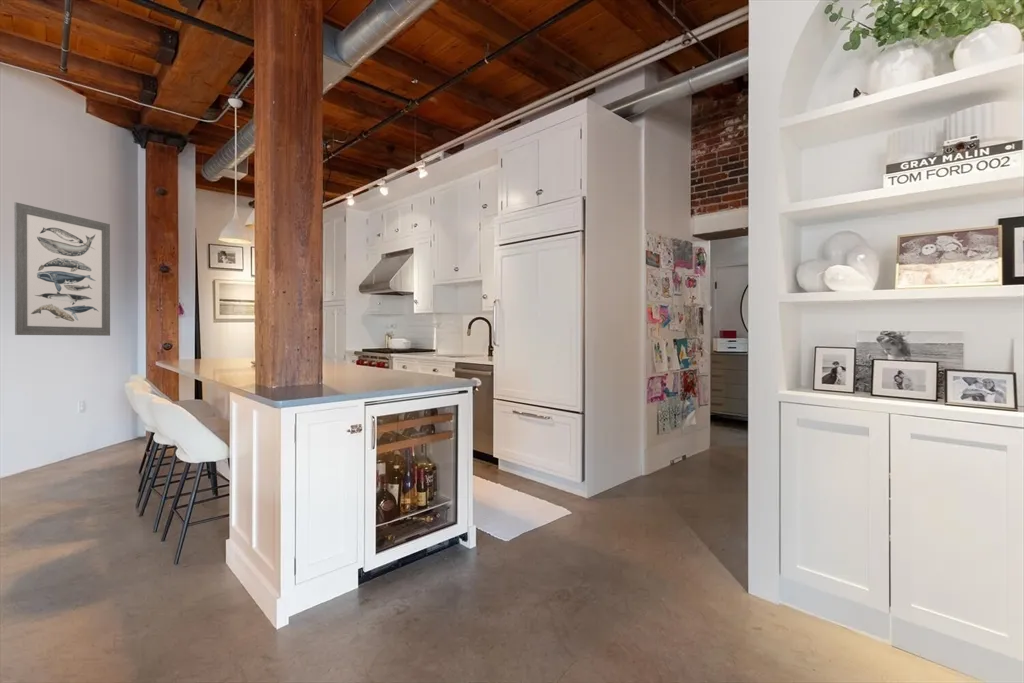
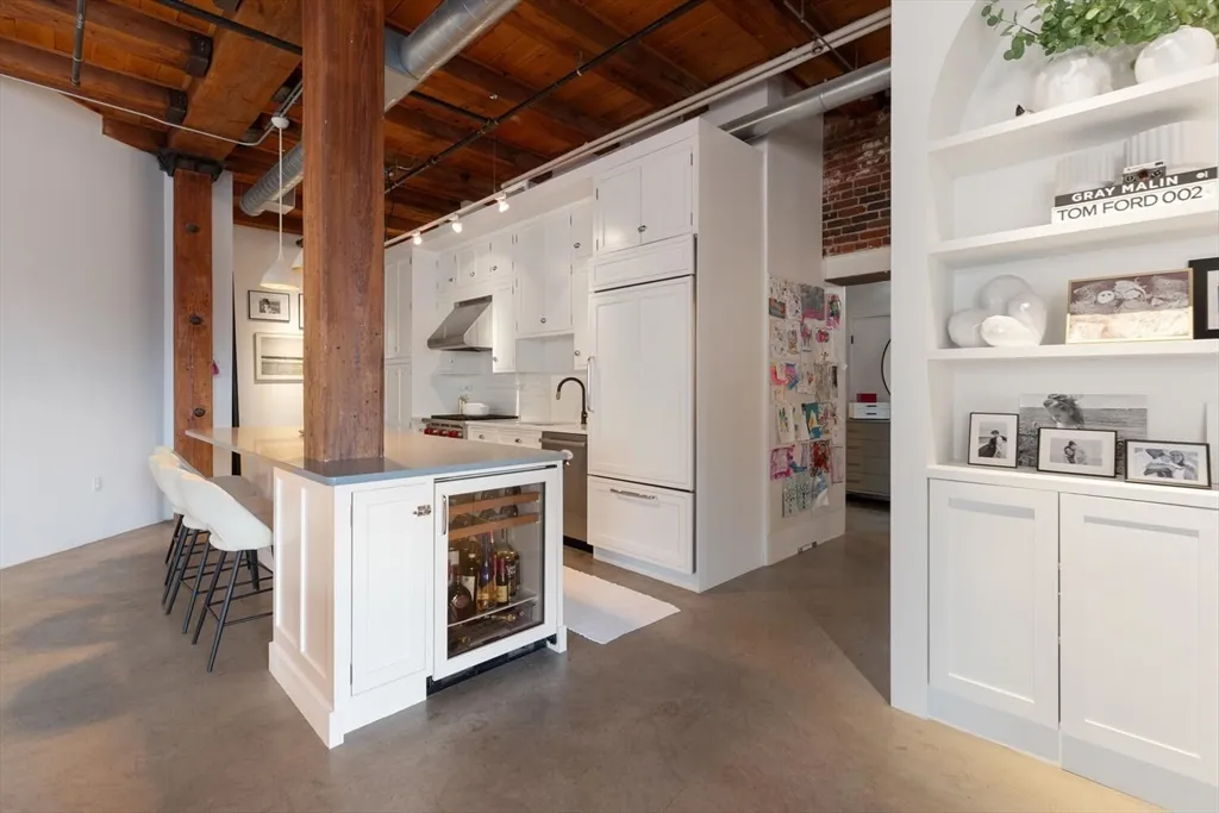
- wall art [13,201,111,337]
